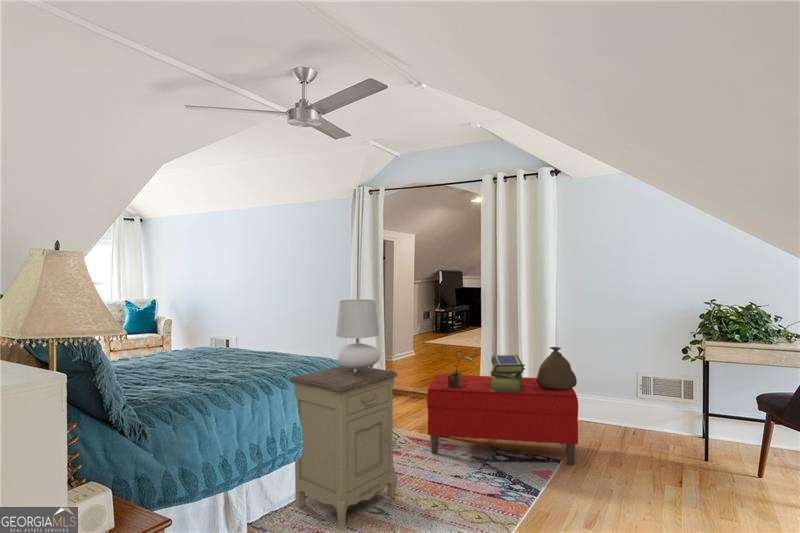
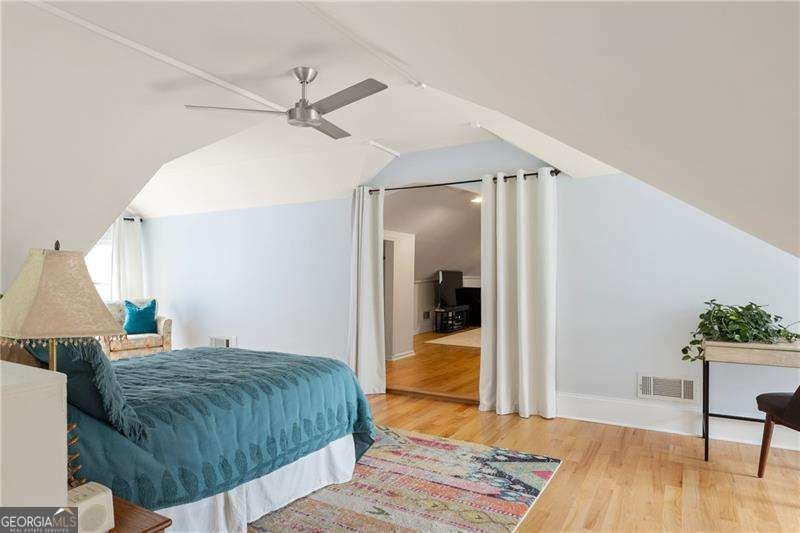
- stack of books [489,354,526,393]
- table lamp [335,299,381,372]
- bag [536,346,578,390]
- bench [426,373,579,466]
- potted plant [446,351,475,388]
- nightstand [289,365,399,530]
